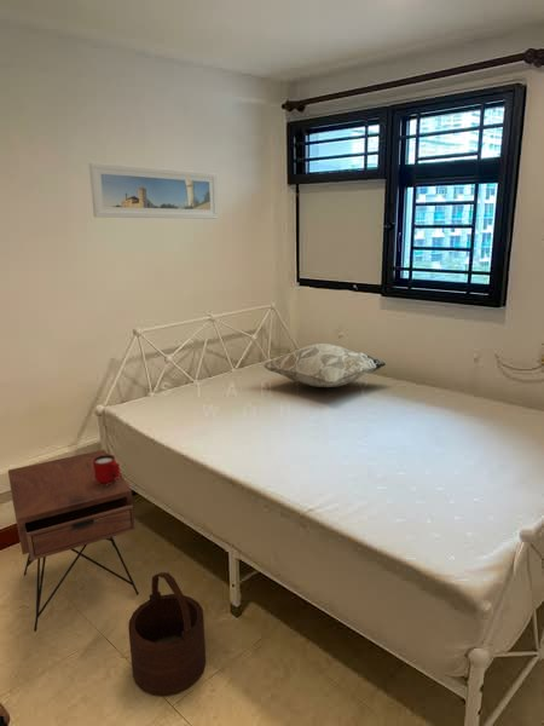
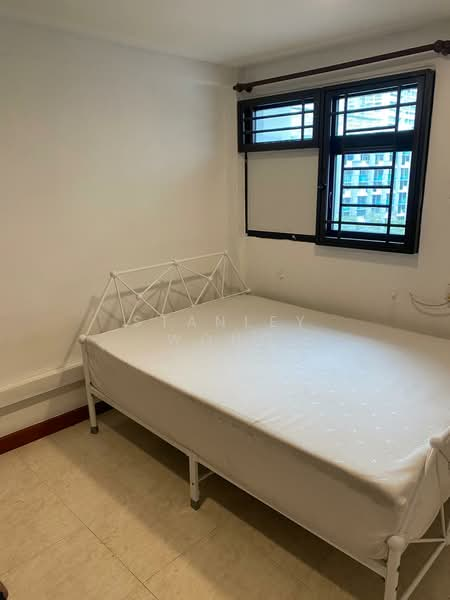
- mug [93,454,121,485]
- decorative pillow [262,342,388,388]
- wooden bucket [127,571,207,697]
- nightstand [7,449,140,633]
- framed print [88,161,219,220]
